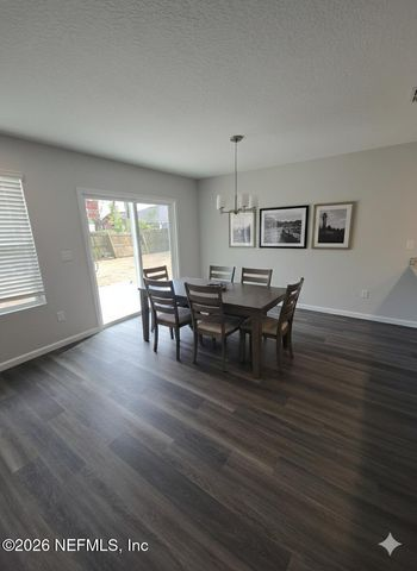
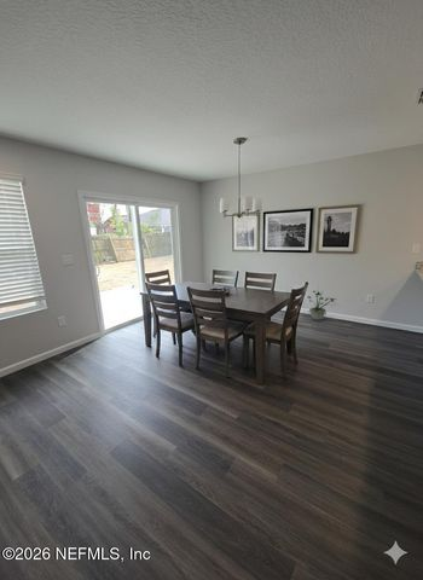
+ potted plant [306,284,338,321]
